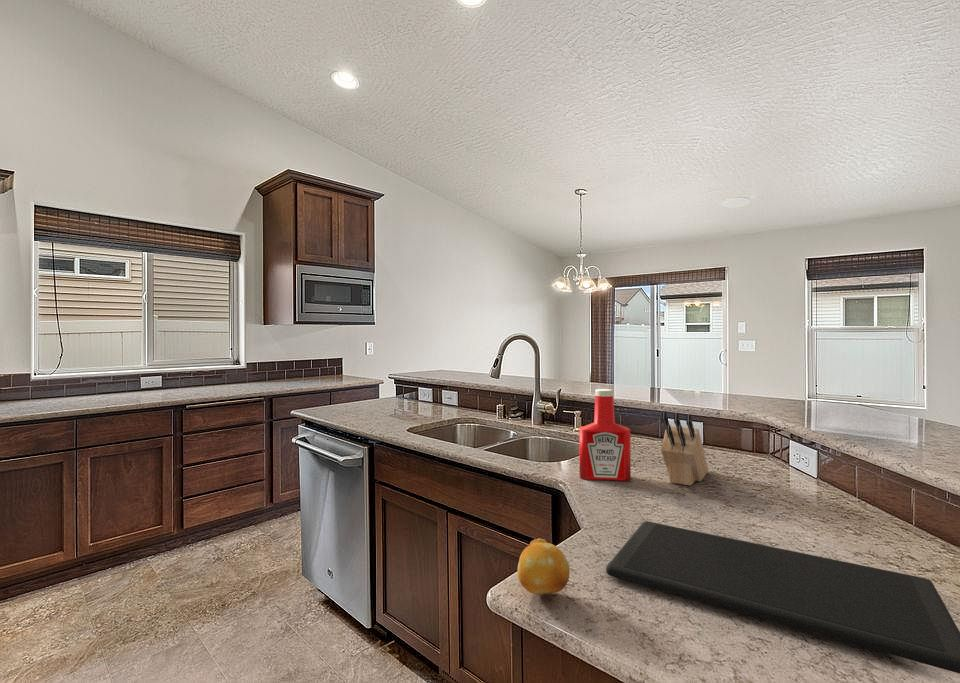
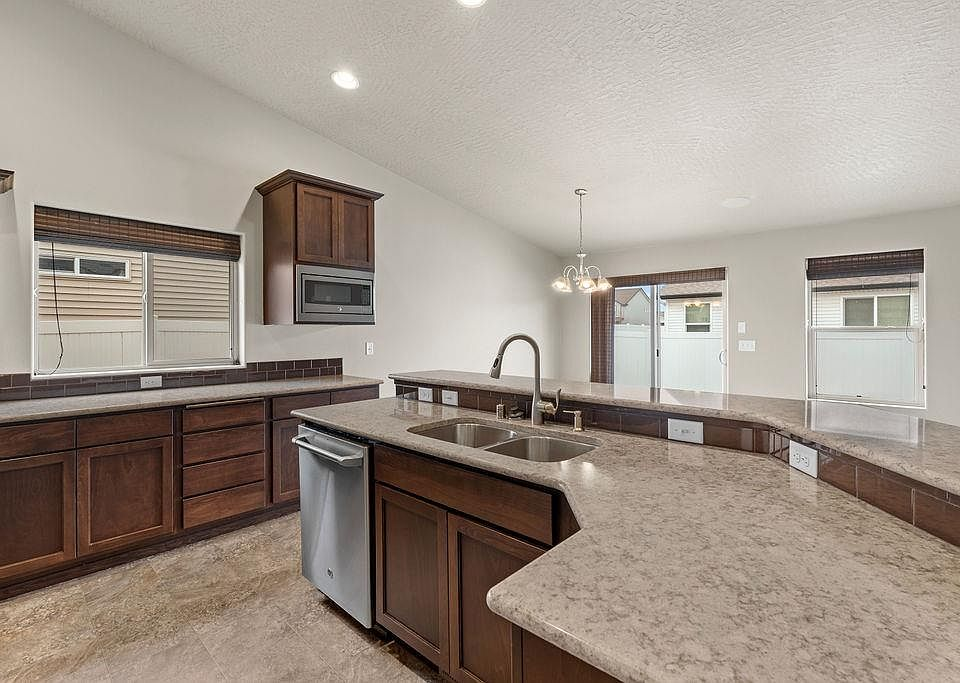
- cutting board [605,520,960,675]
- soap bottle [578,388,632,482]
- fruit [517,537,570,595]
- knife block [660,410,709,487]
